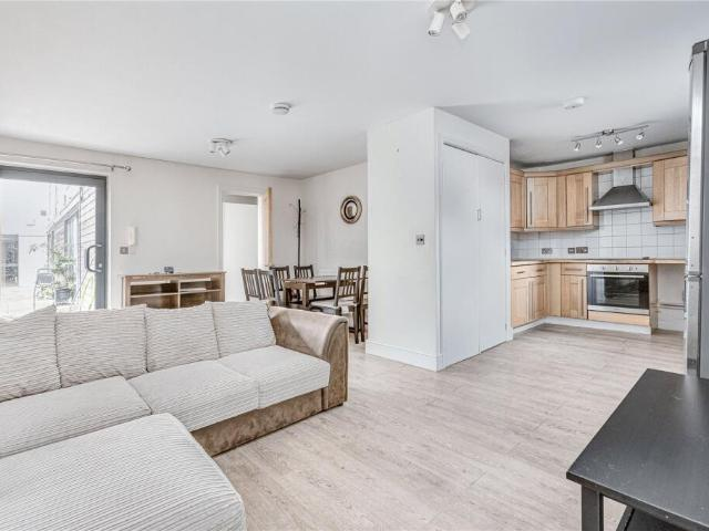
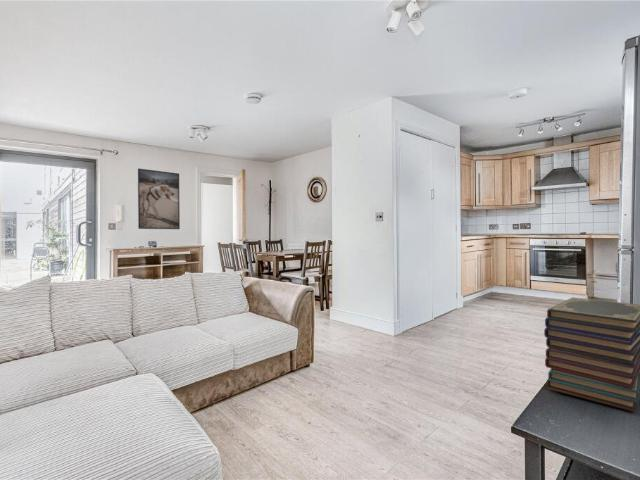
+ book stack [543,296,640,413]
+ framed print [137,168,181,230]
